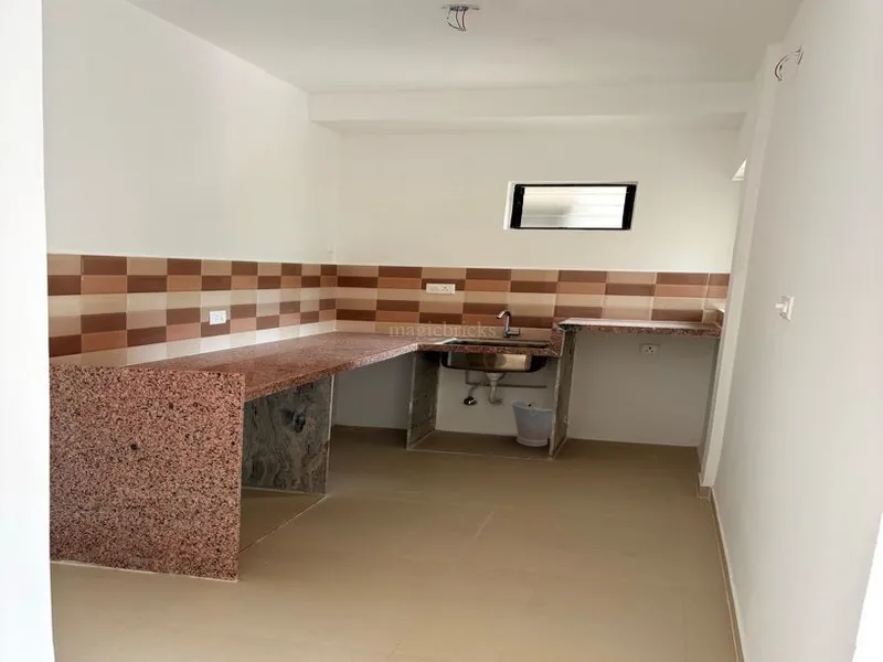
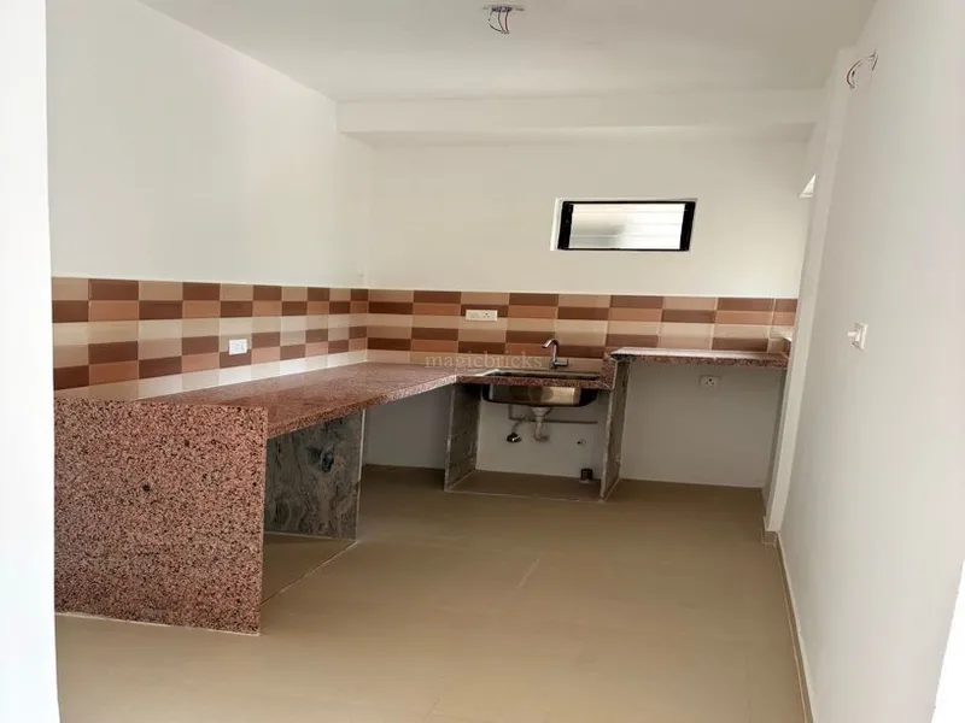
- bucket [510,398,553,447]
